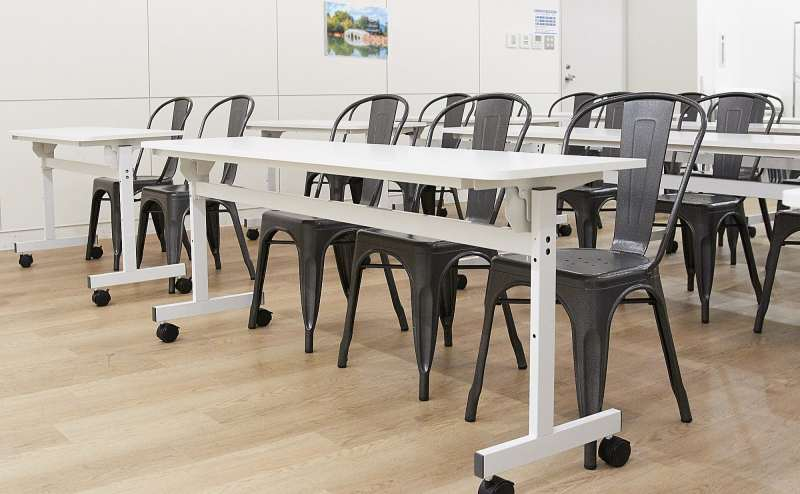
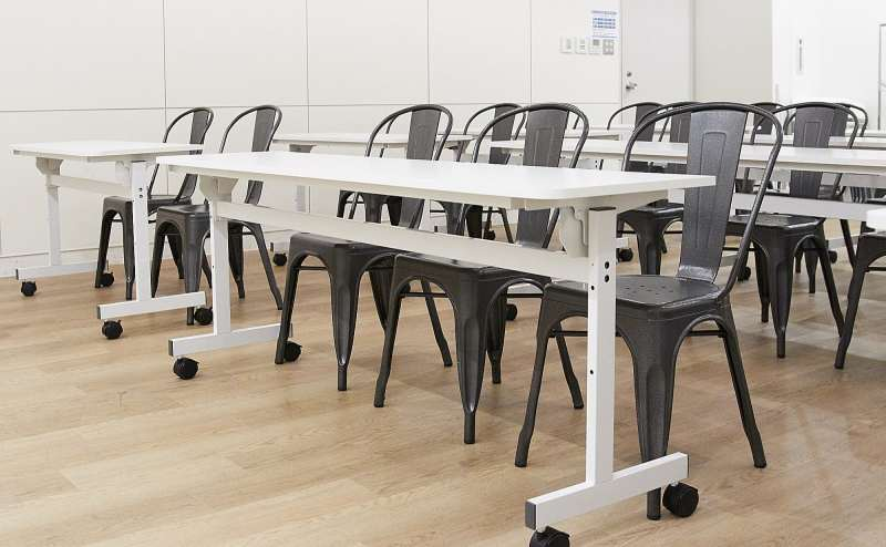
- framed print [323,0,389,61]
